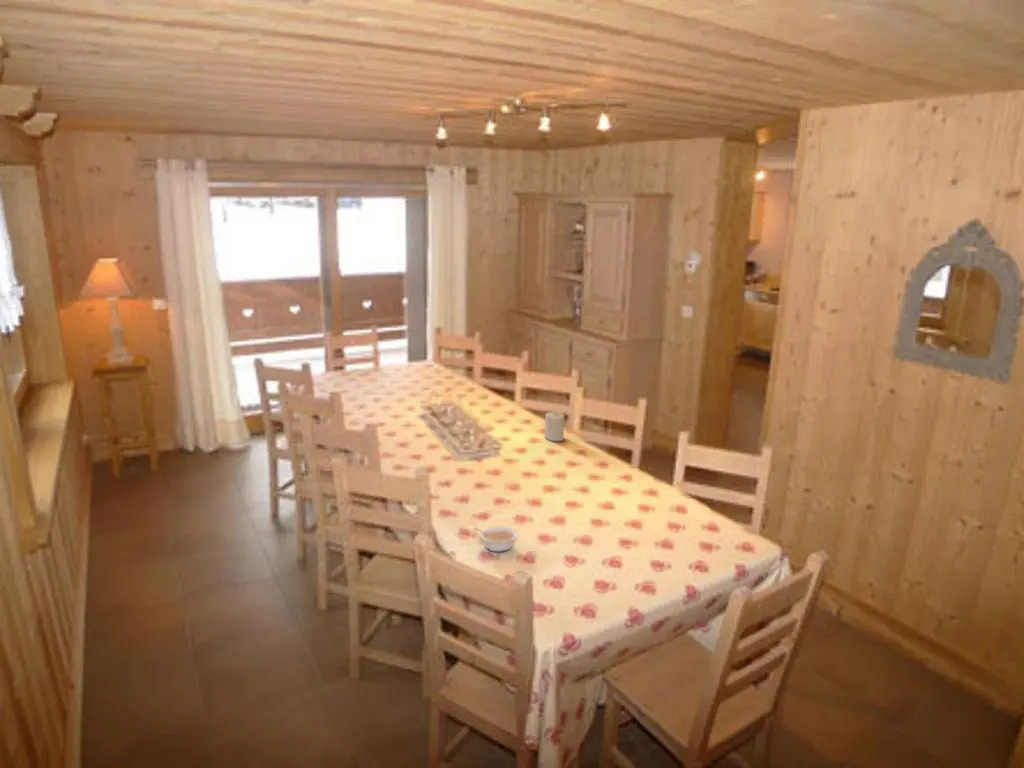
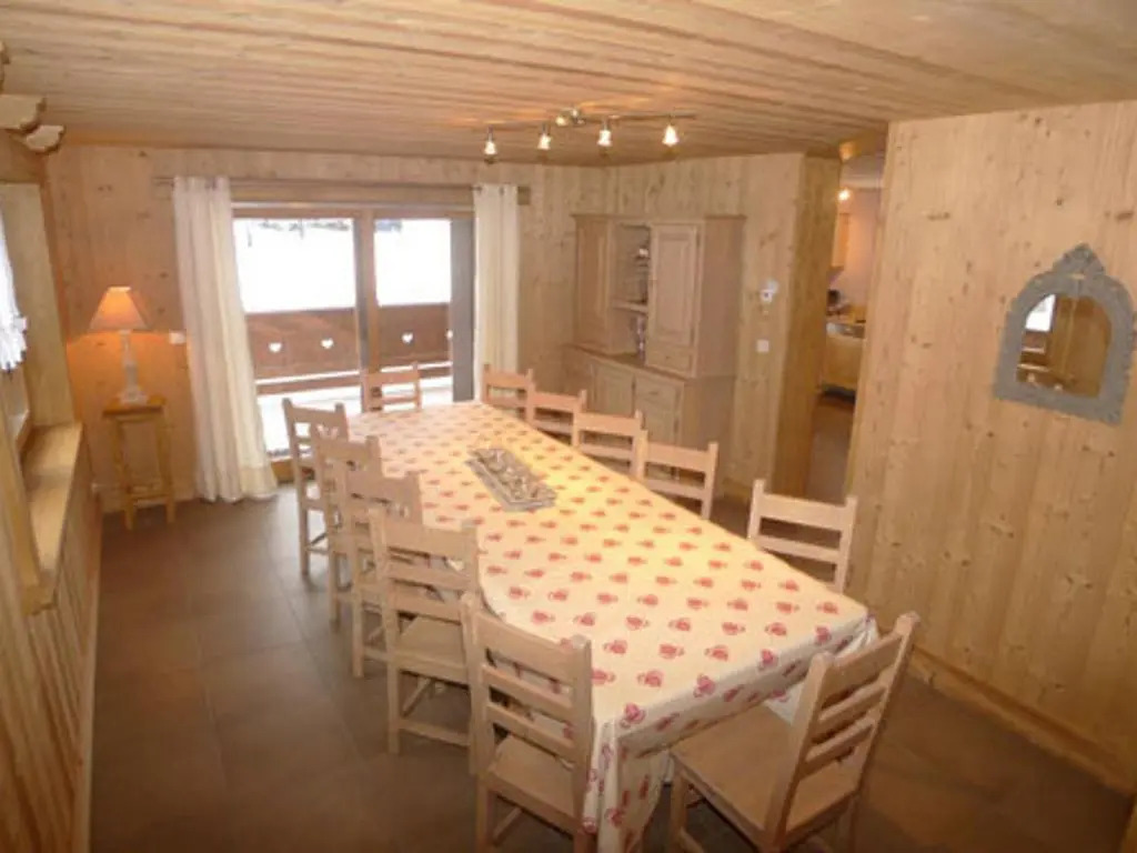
- candle [544,409,565,442]
- legume [473,526,519,553]
